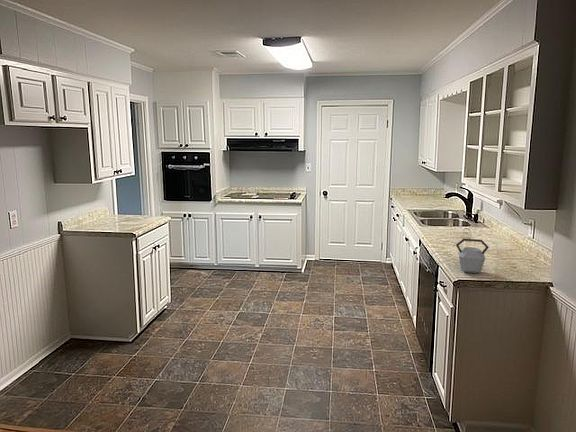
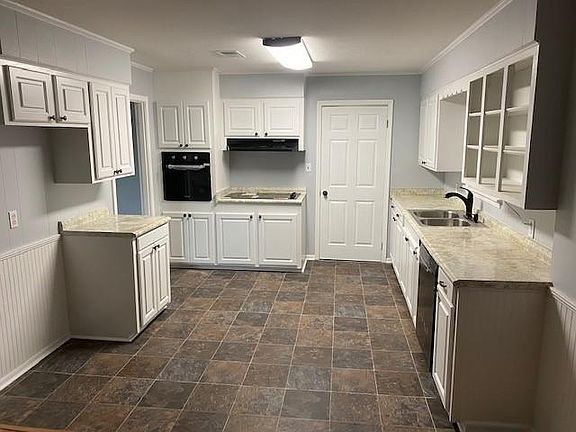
- kettle [455,237,490,274]
